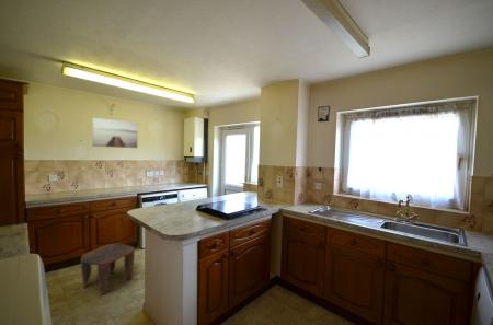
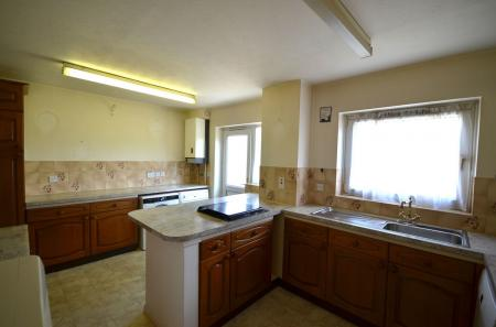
- wall art [91,117,139,149]
- stool [80,243,136,295]
